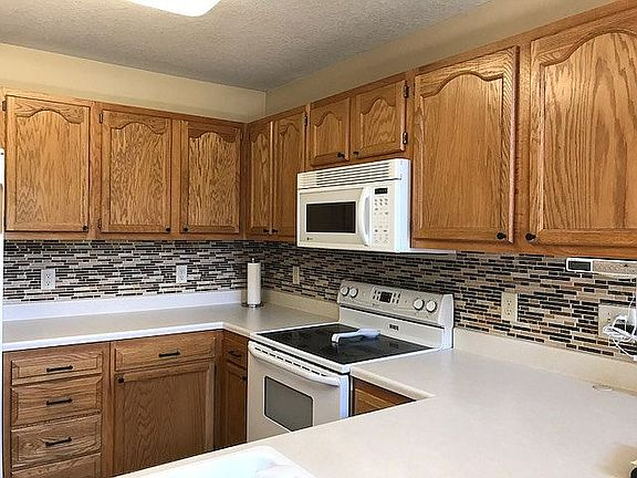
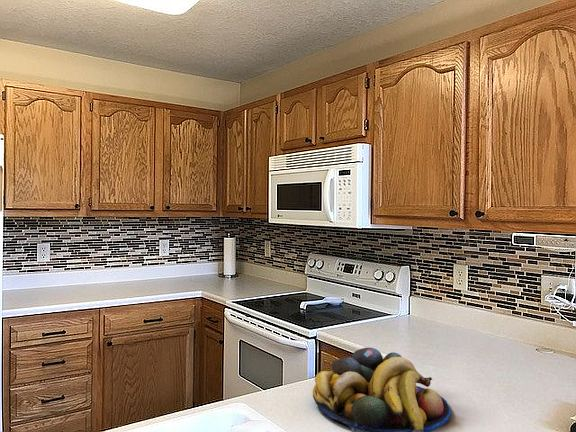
+ fruit bowl [312,347,452,432]
